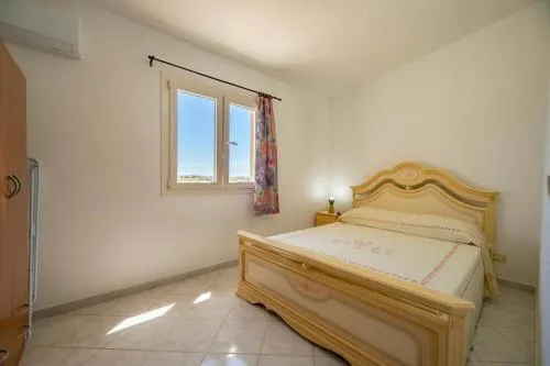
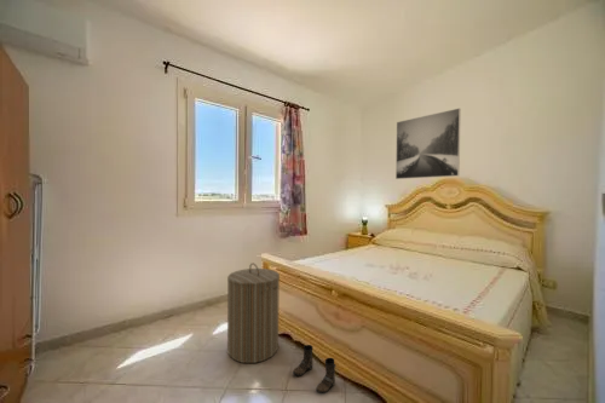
+ laundry hamper [226,261,281,364]
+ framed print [394,106,462,180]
+ boots [292,344,336,395]
